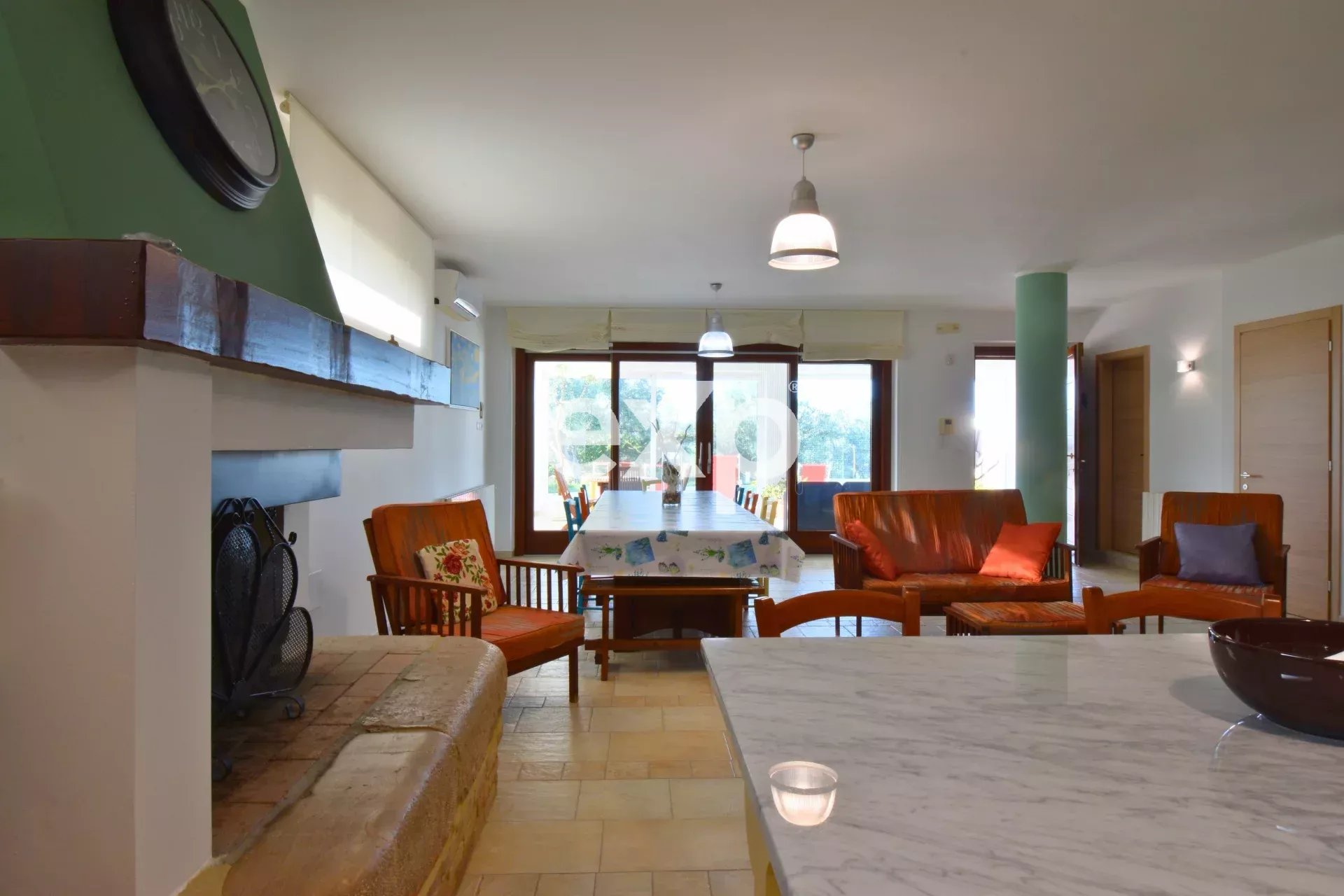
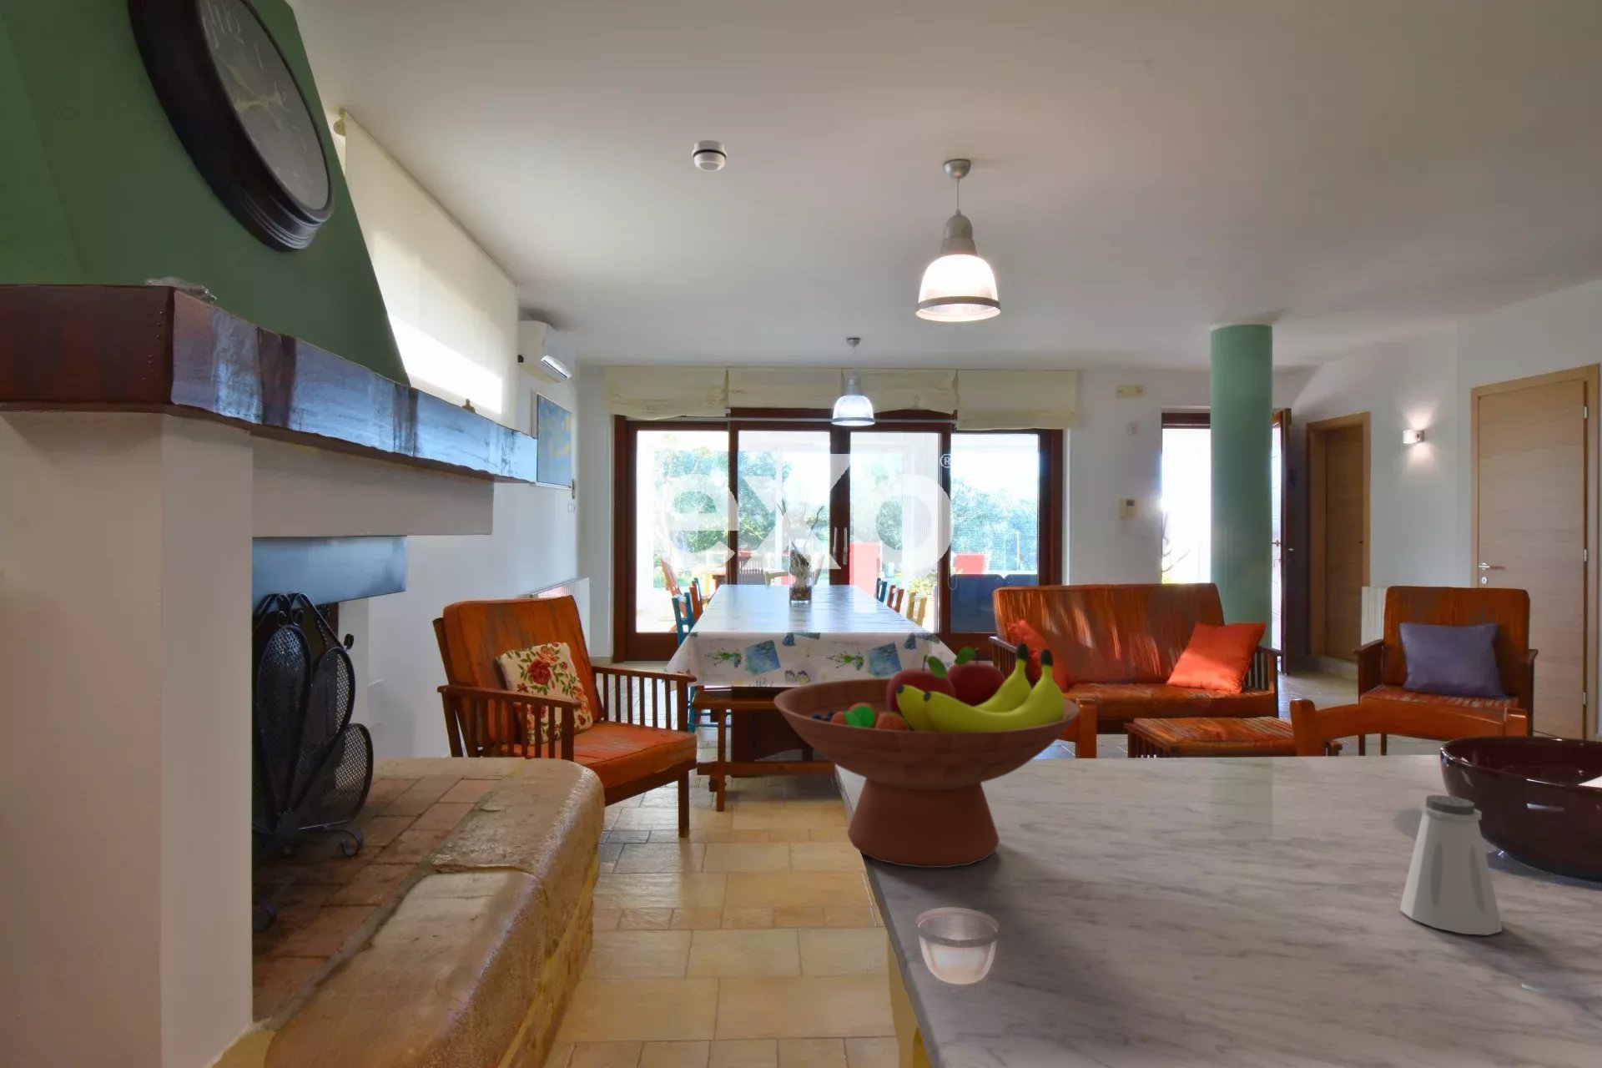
+ fruit bowl [772,641,1081,869]
+ saltshaker [1399,794,1503,936]
+ smoke detector [691,139,727,172]
